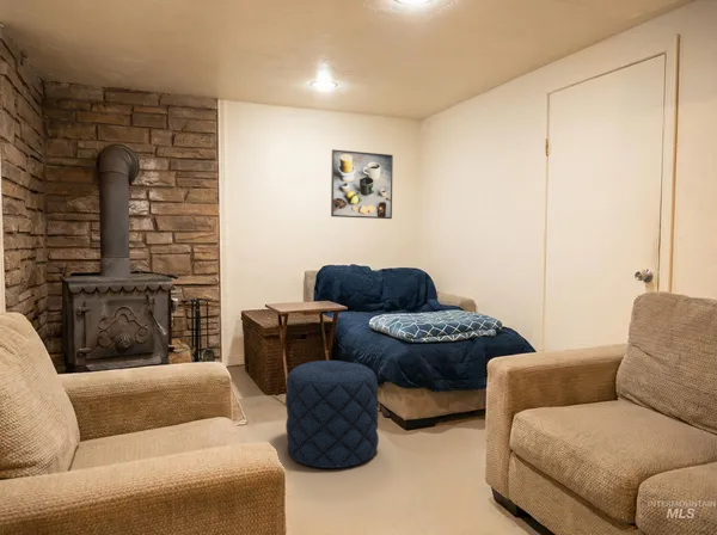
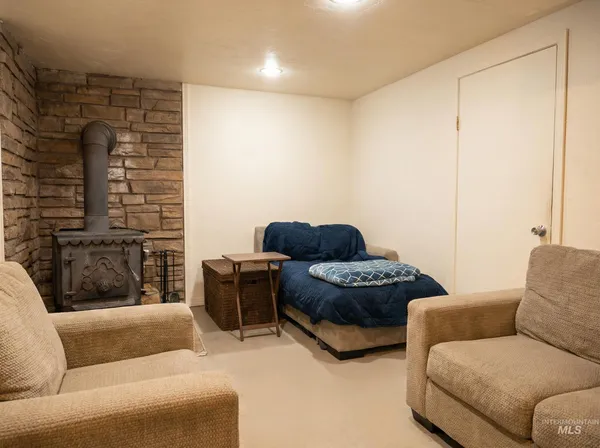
- pouf [284,359,380,469]
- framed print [330,148,394,220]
